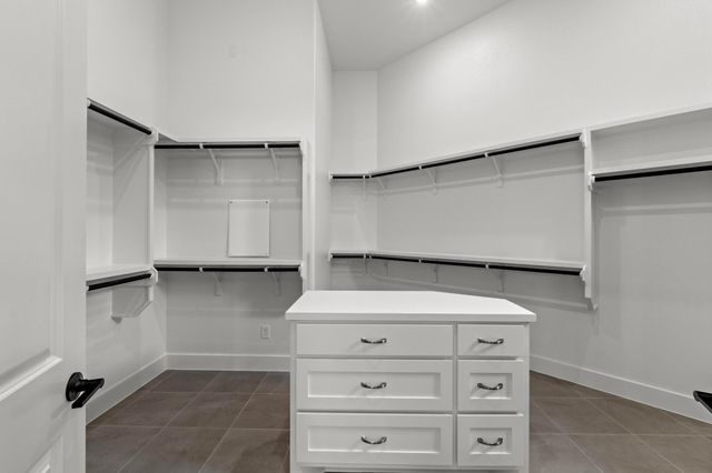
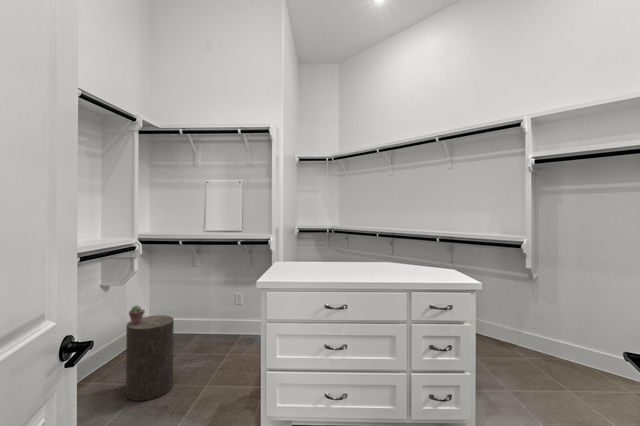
+ potted succulent [128,304,146,325]
+ stool [125,314,175,402]
